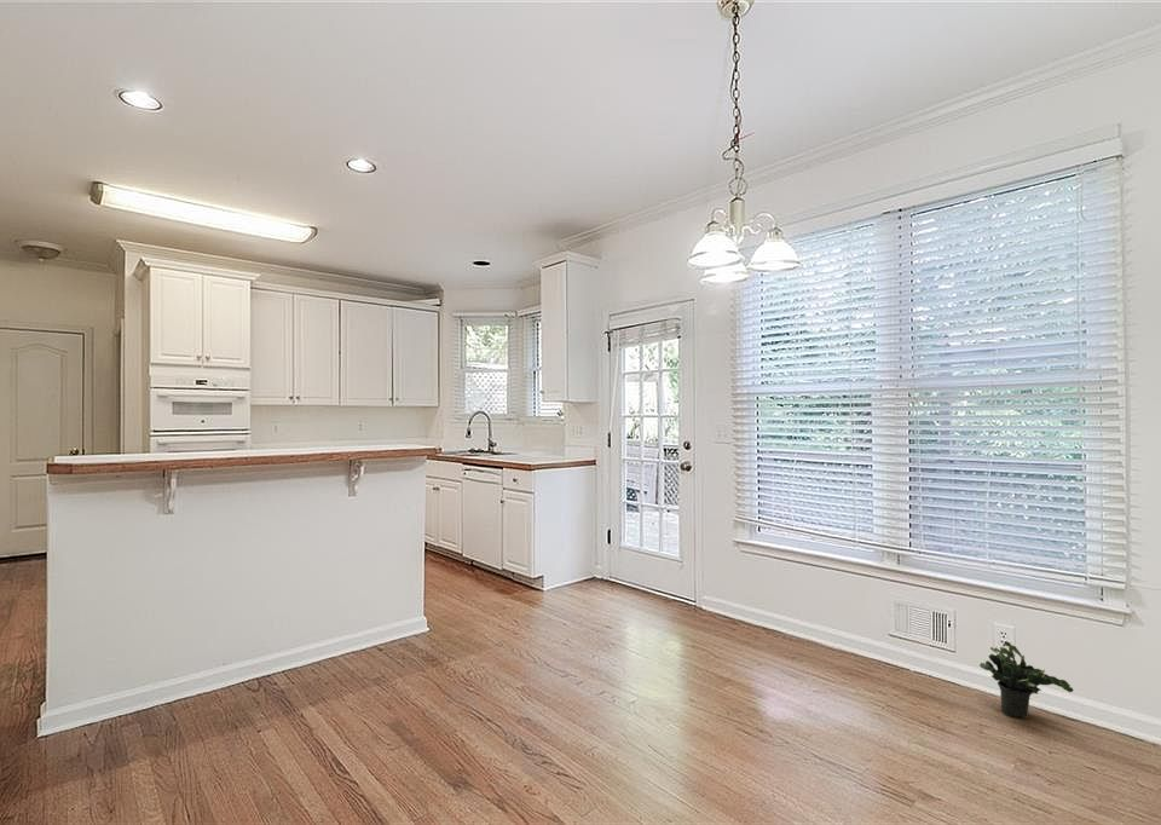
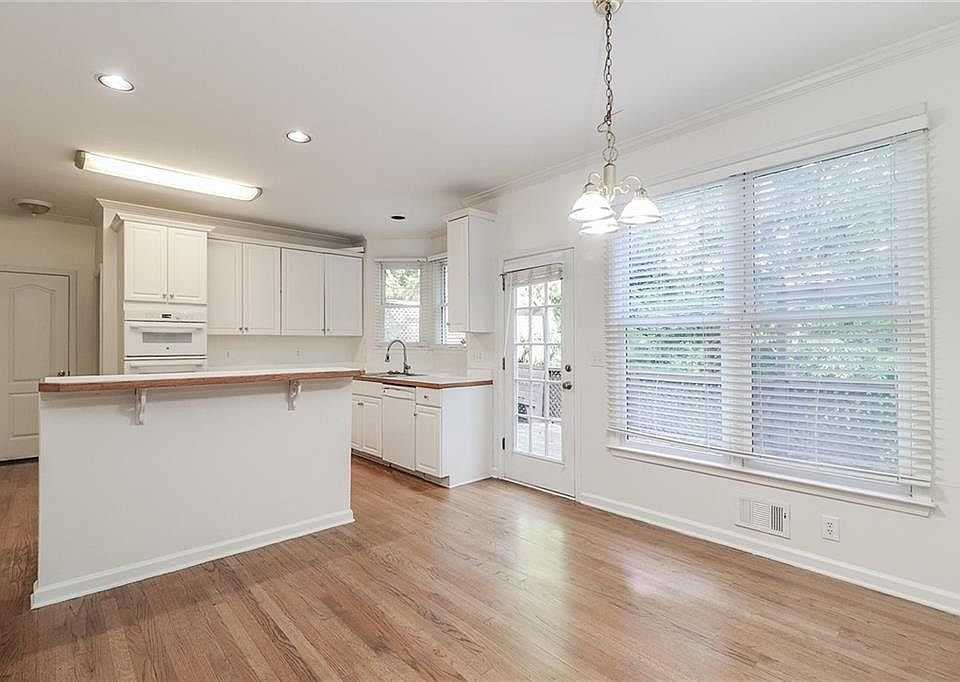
- potted plant [978,640,1074,720]
